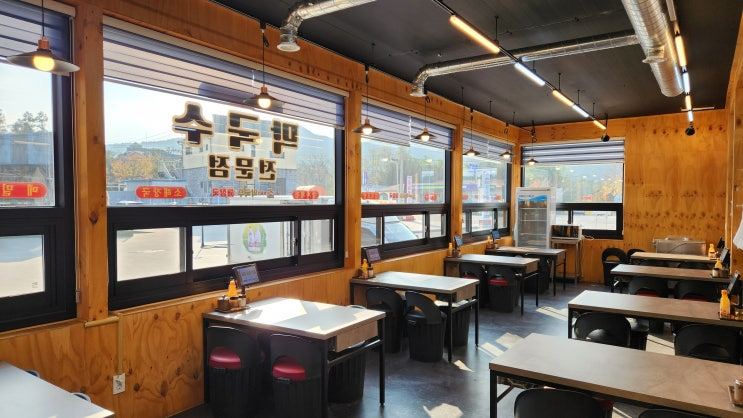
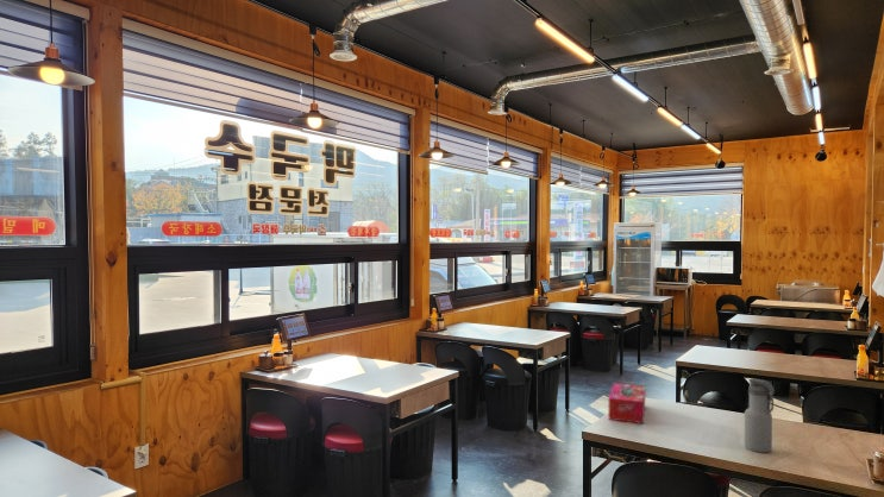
+ tissue box [608,382,646,424]
+ water bottle [744,377,776,453]
